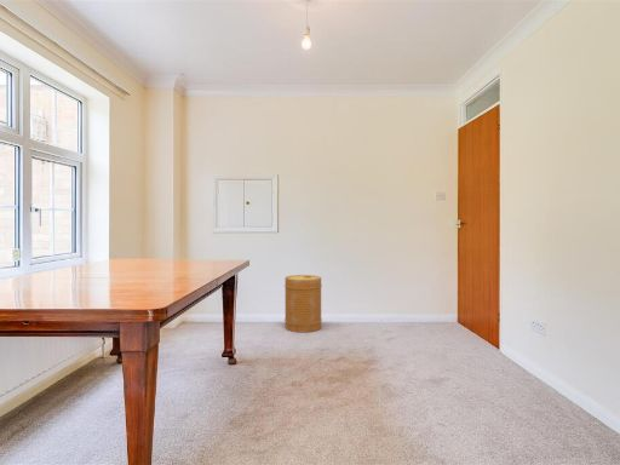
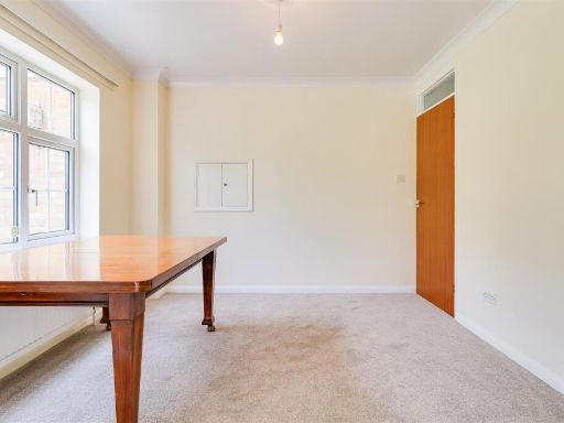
- basket [283,274,323,333]
